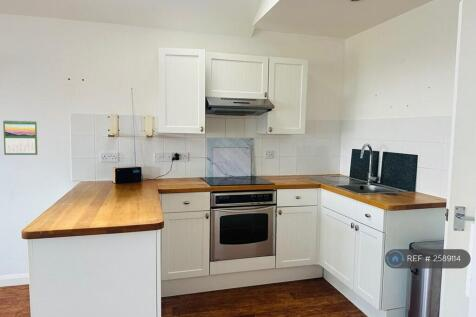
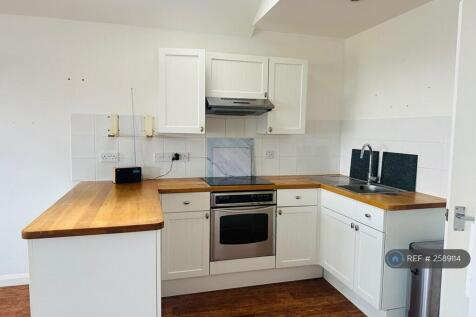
- calendar [2,119,39,156]
